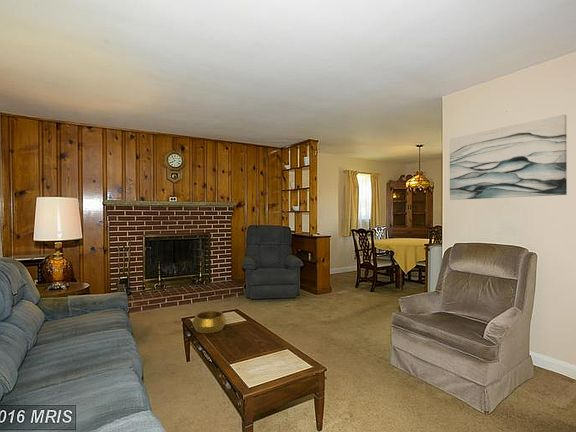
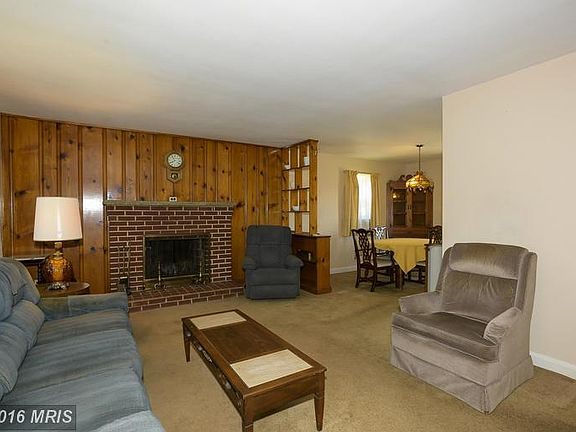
- decorative bowl [191,310,227,334]
- wall art [449,114,568,201]
